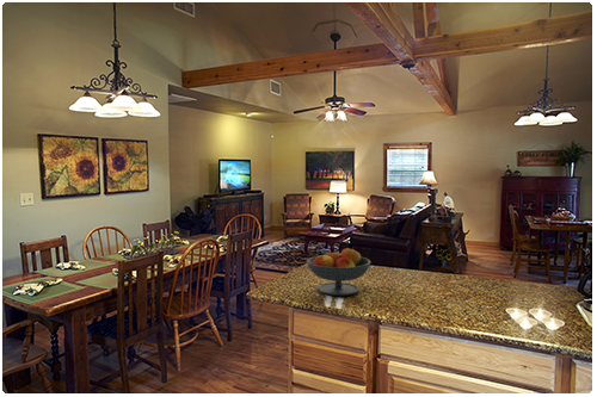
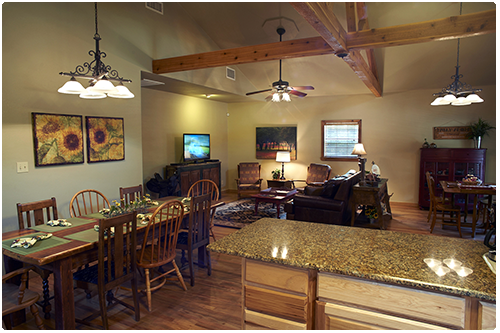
- fruit bowl [306,247,373,297]
